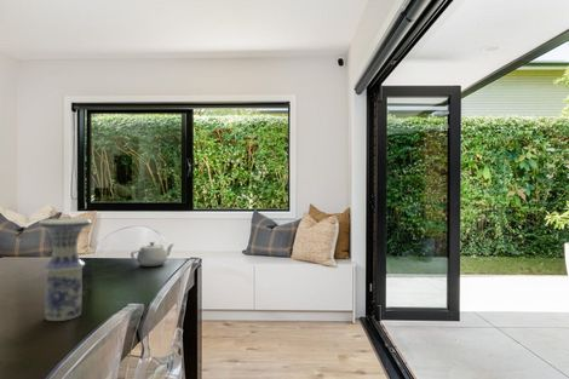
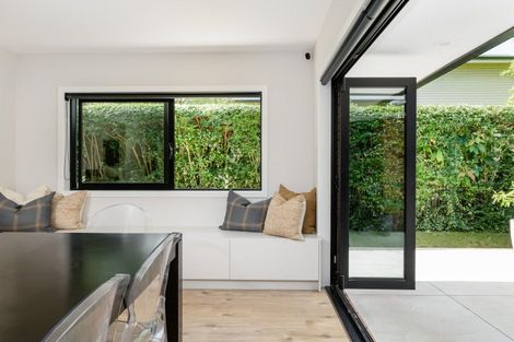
- vase [38,217,92,322]
- teapot [130,241,174,268]
